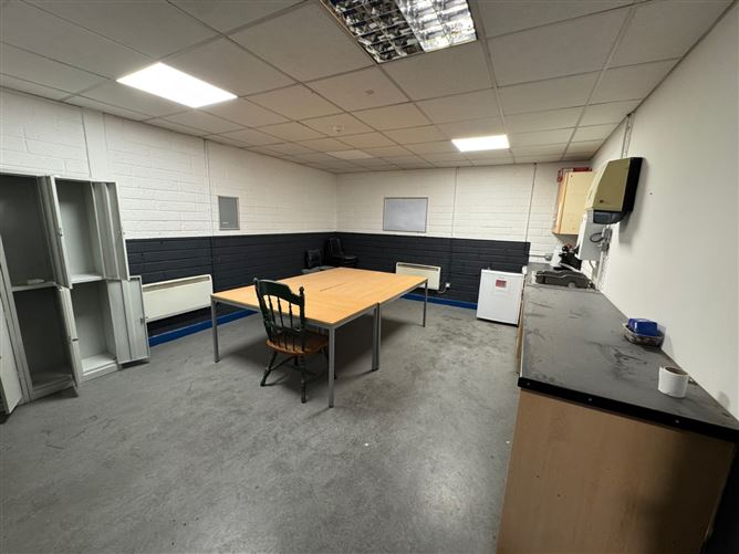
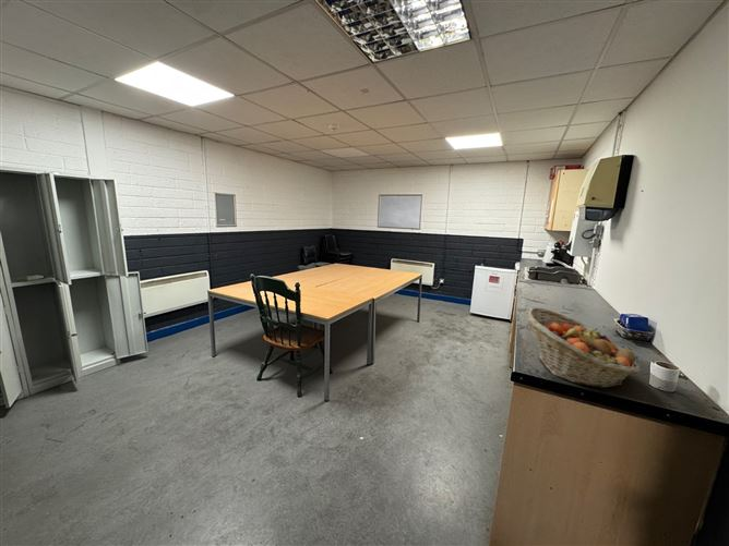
+ fruit basket [524,306,642,389]
